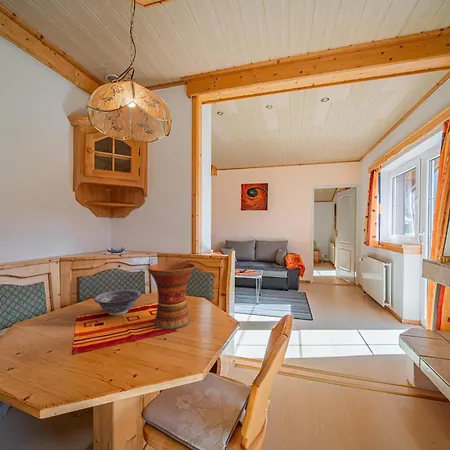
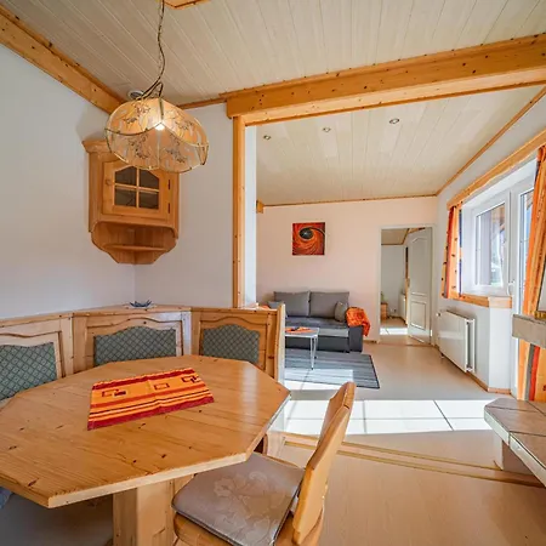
- decorative bowl [93,288,142,316]
- vase [147,261,196,330]
